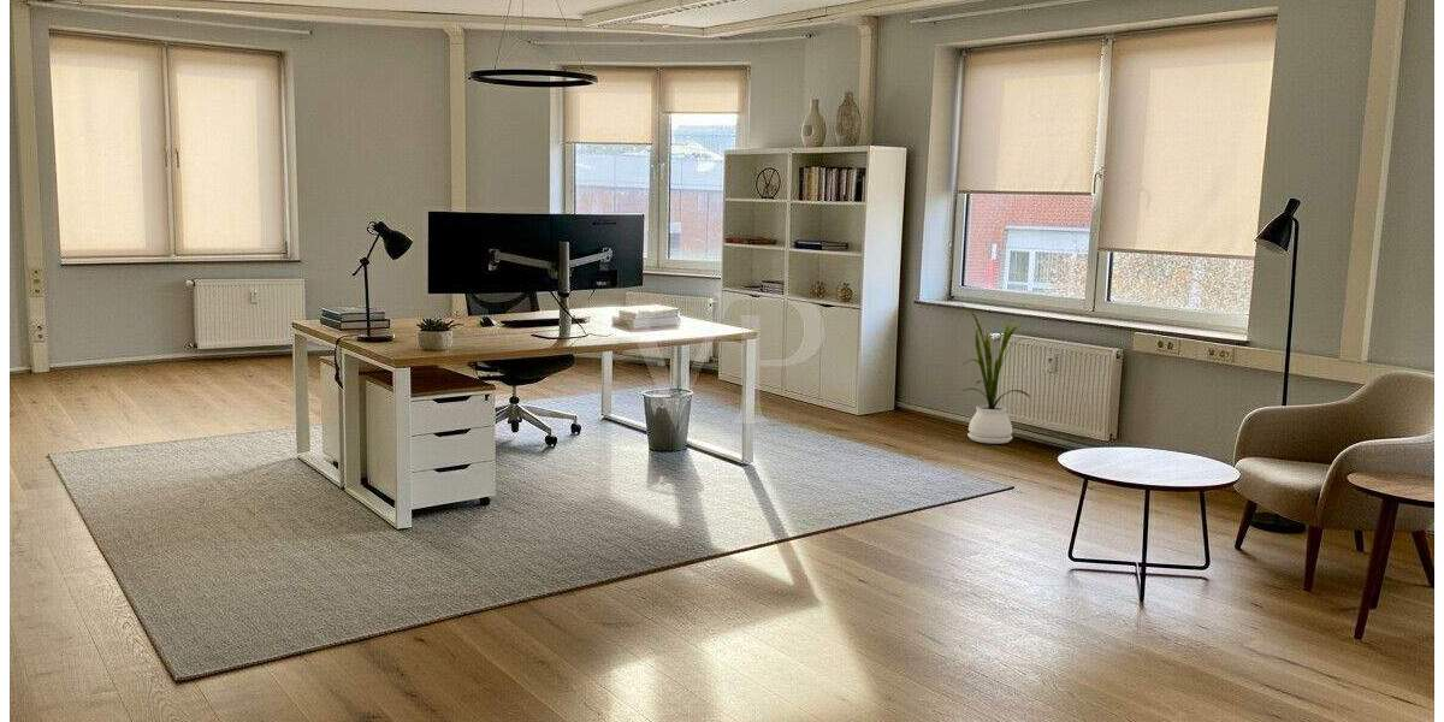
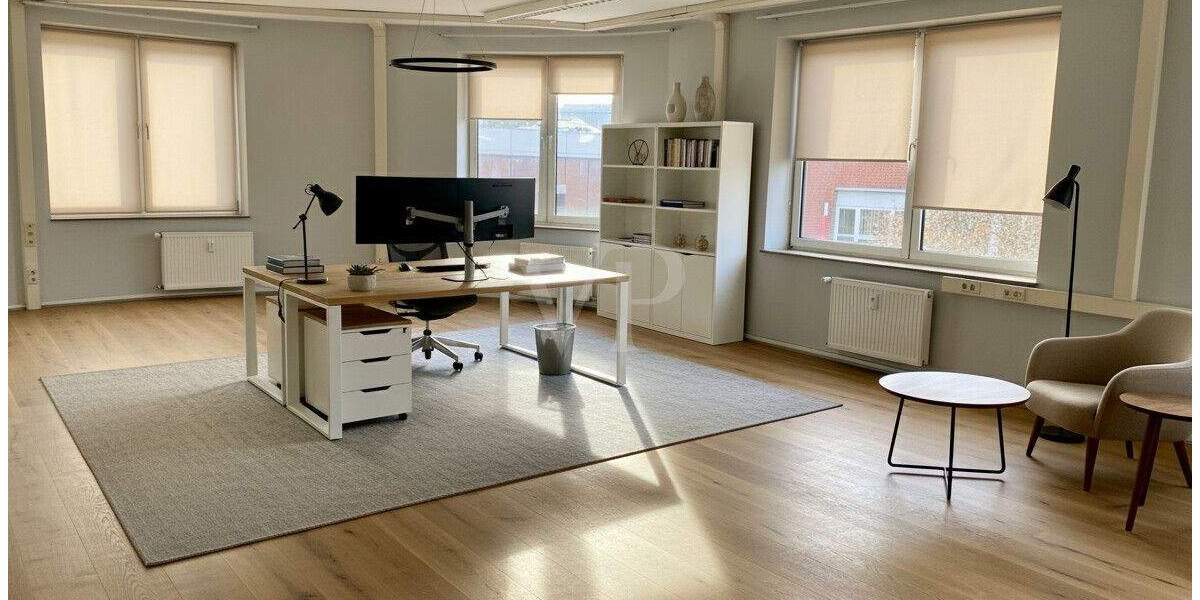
- house plant [955,302,1031,445]
